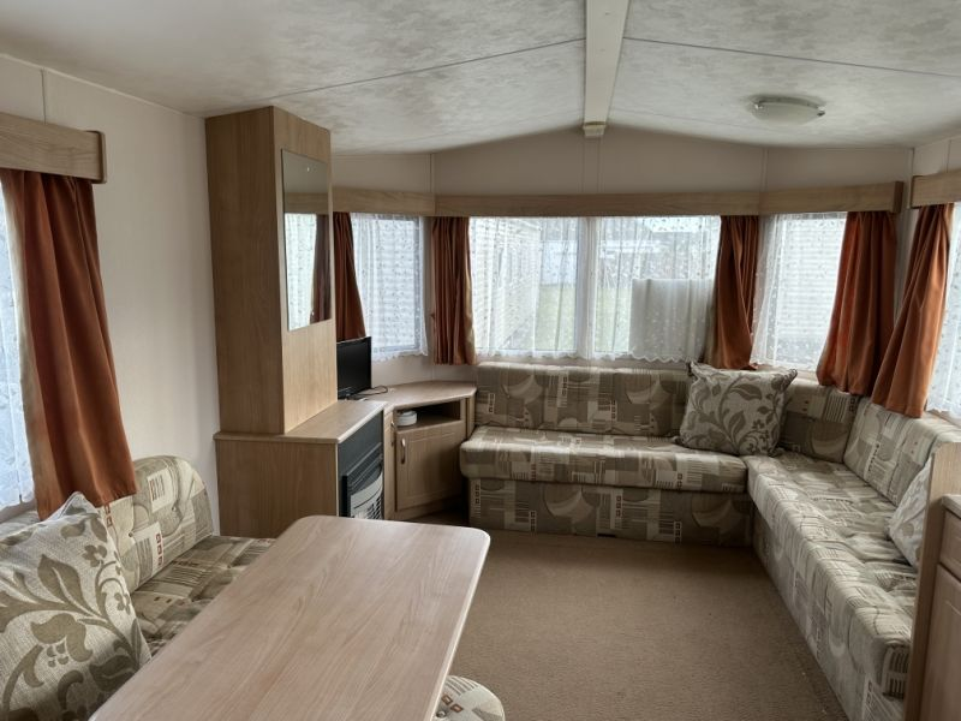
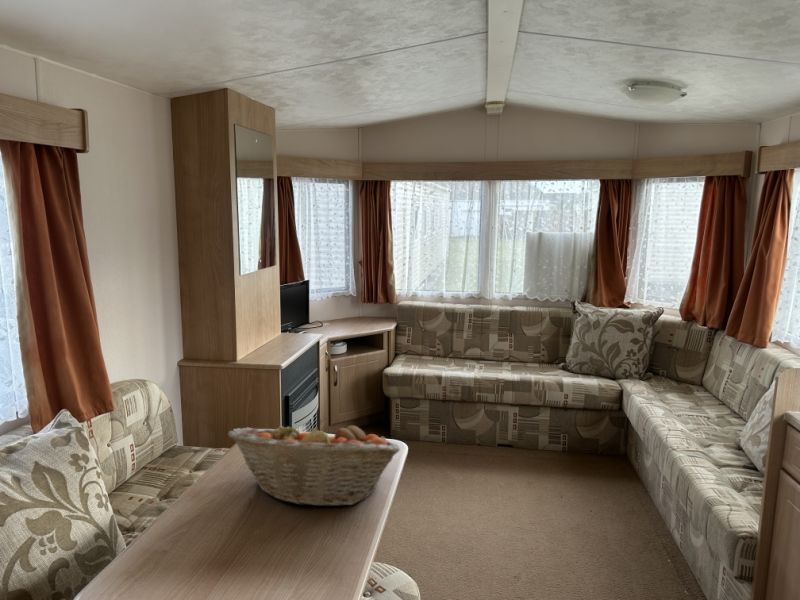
+ fruit basket [227,418,401,508]
